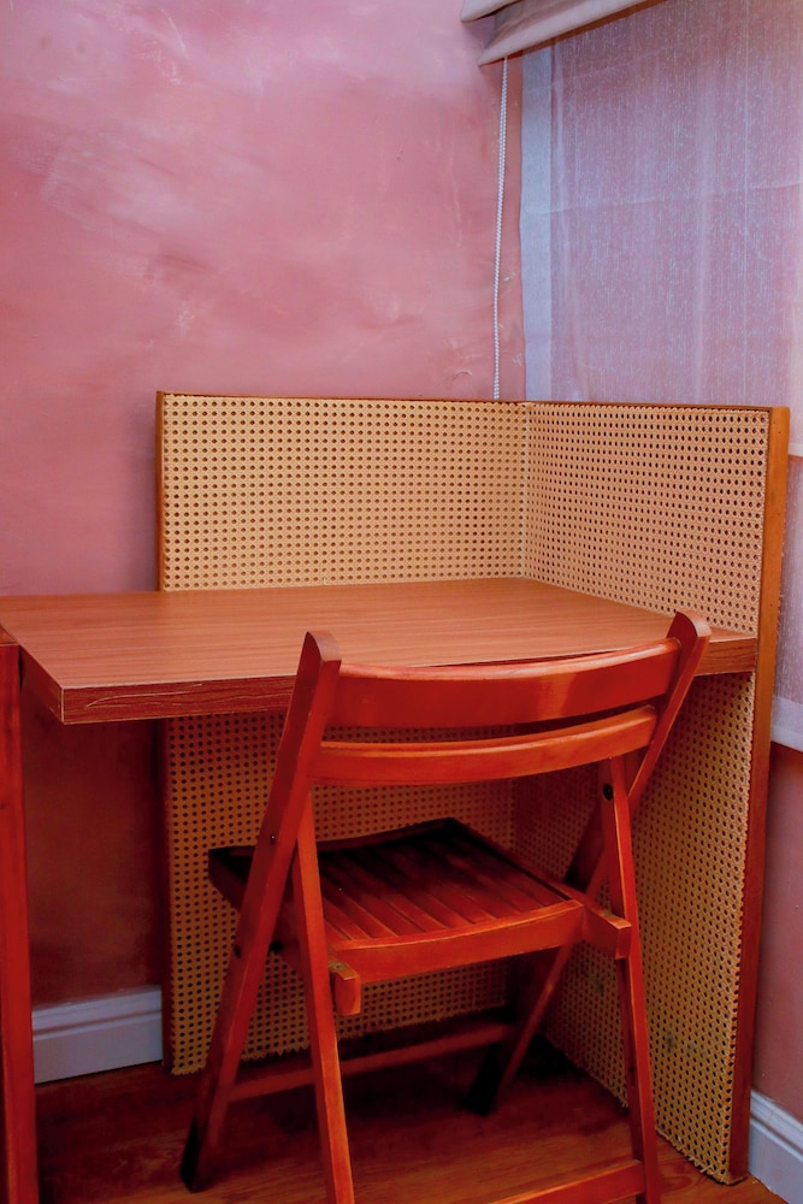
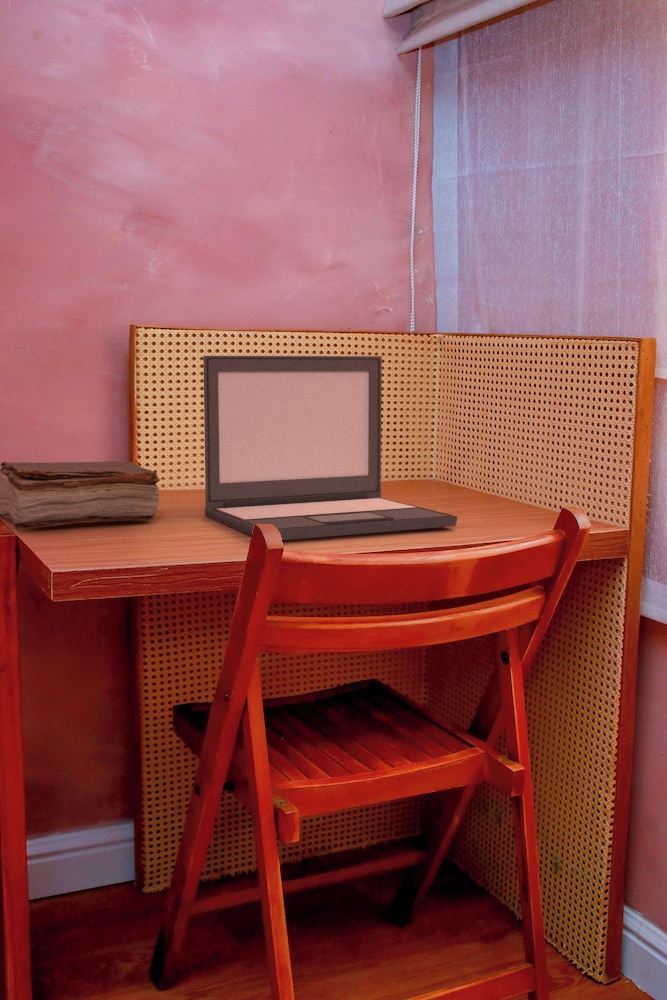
+ laptop [202,355,458,541]
+ book [0,460,161,531]
